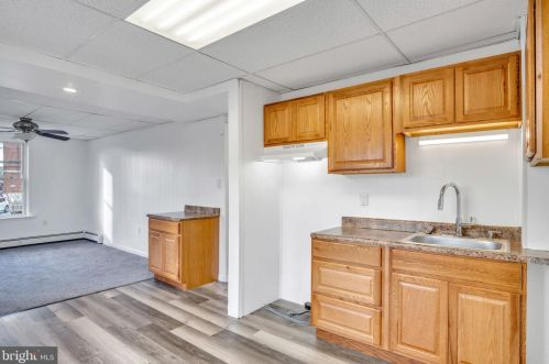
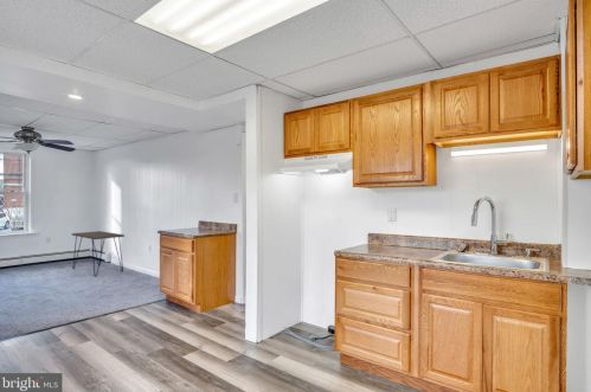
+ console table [71,230,126,277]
